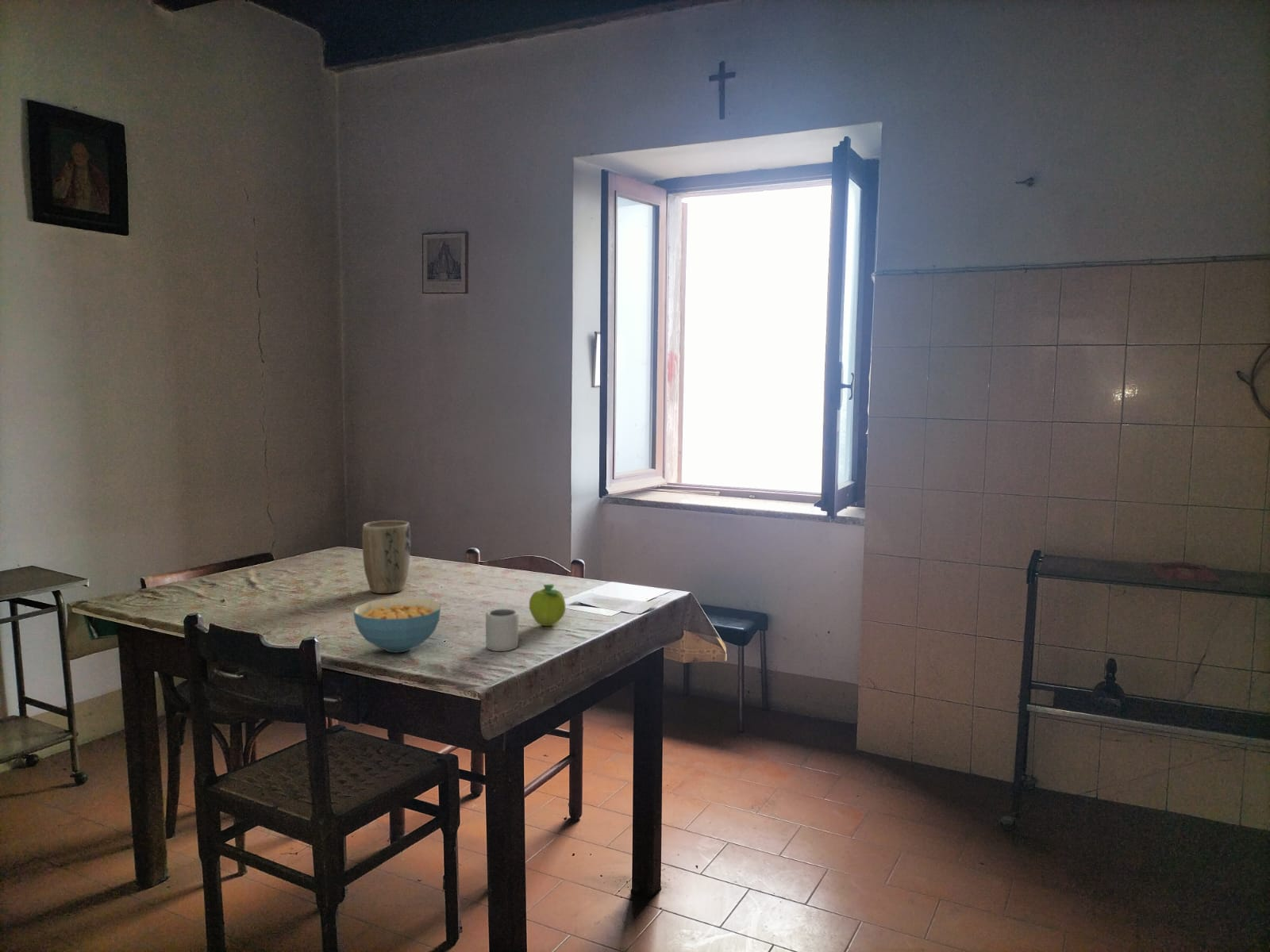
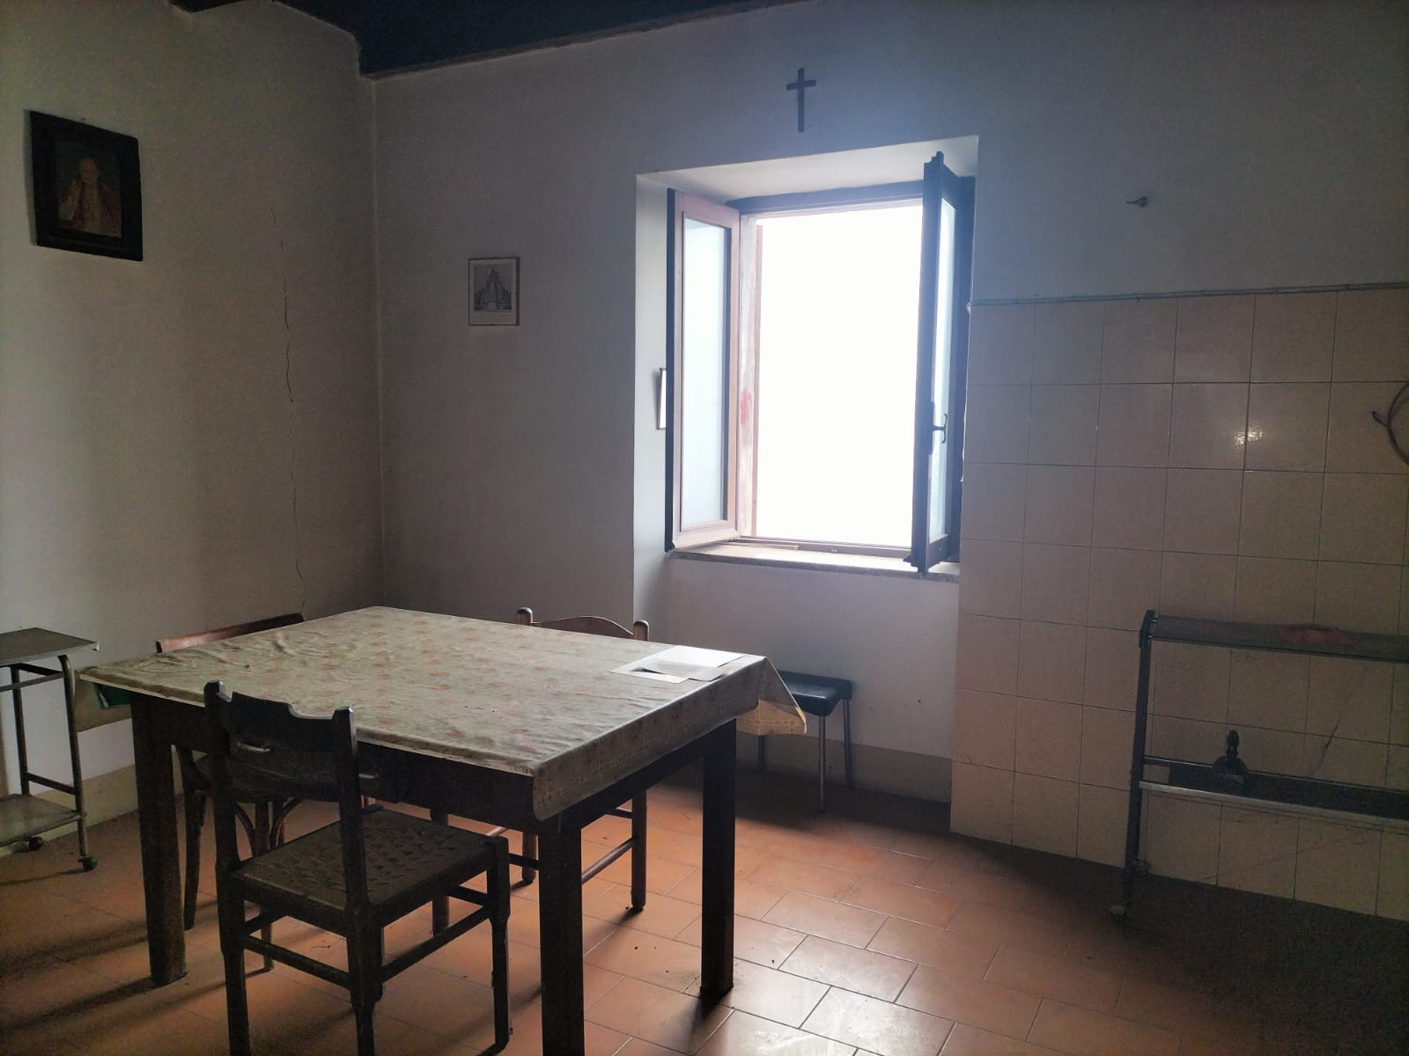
- cereal bowl [352,597,442,653]
- cup [485,608,519,652]
- plant pot [361,520,411,594]
- fruit [529,584,567,627]
